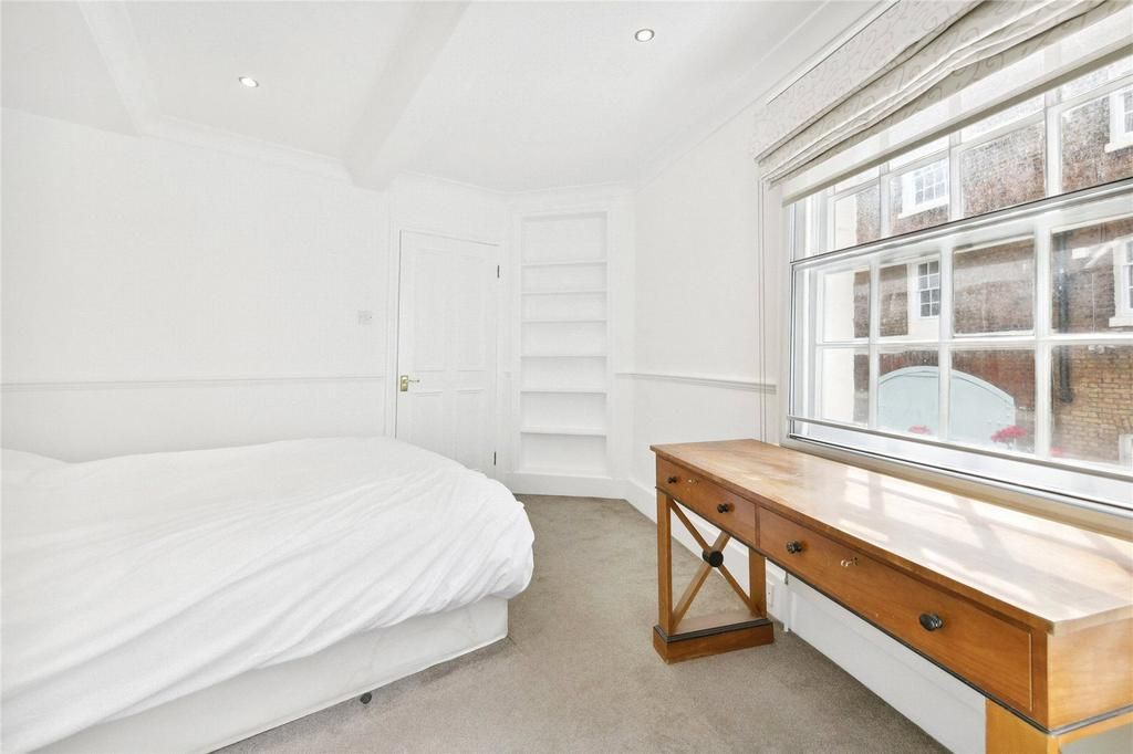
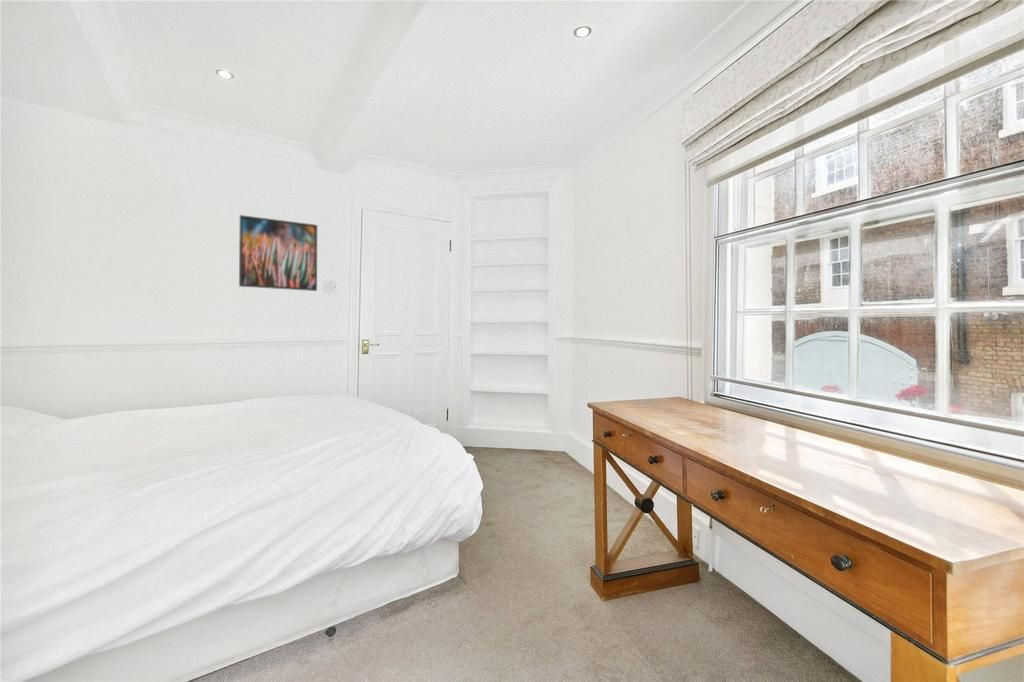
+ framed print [238,214,318,292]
